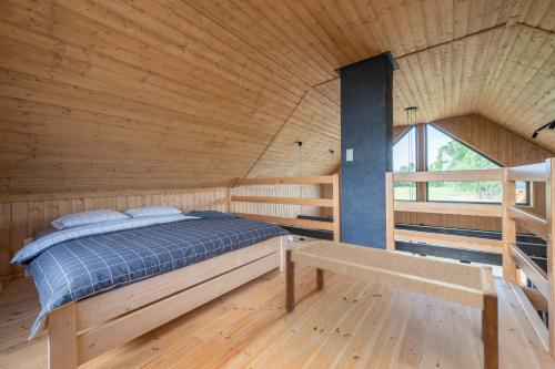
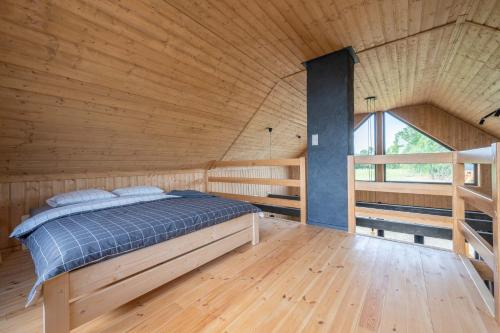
- bench [284,238,500,369]
